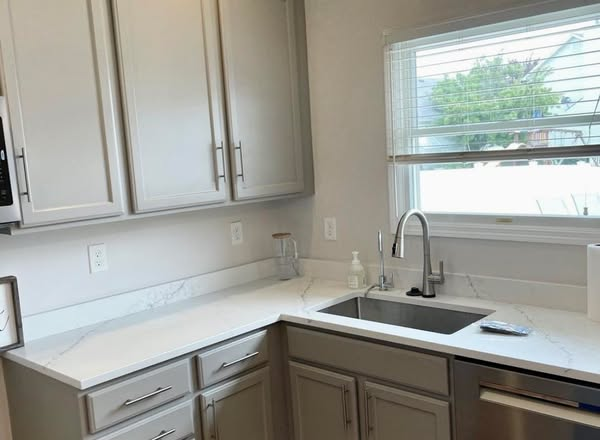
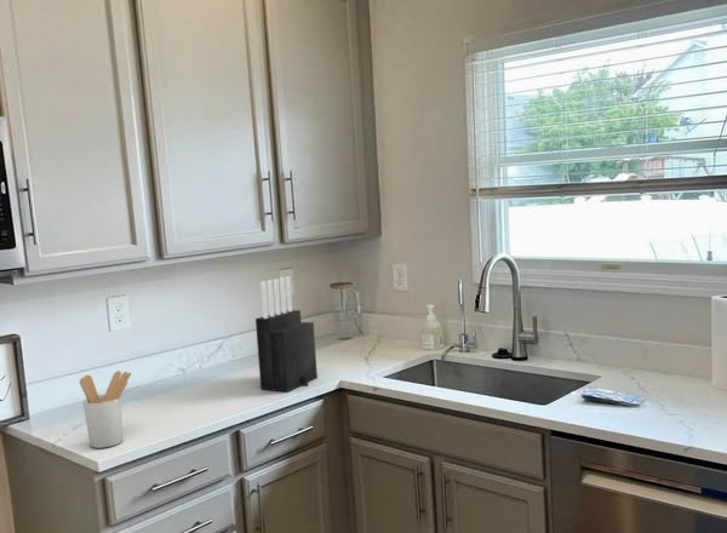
+ knife block [254,275,319,392]
+ utensil holder [79,369,132,449]
